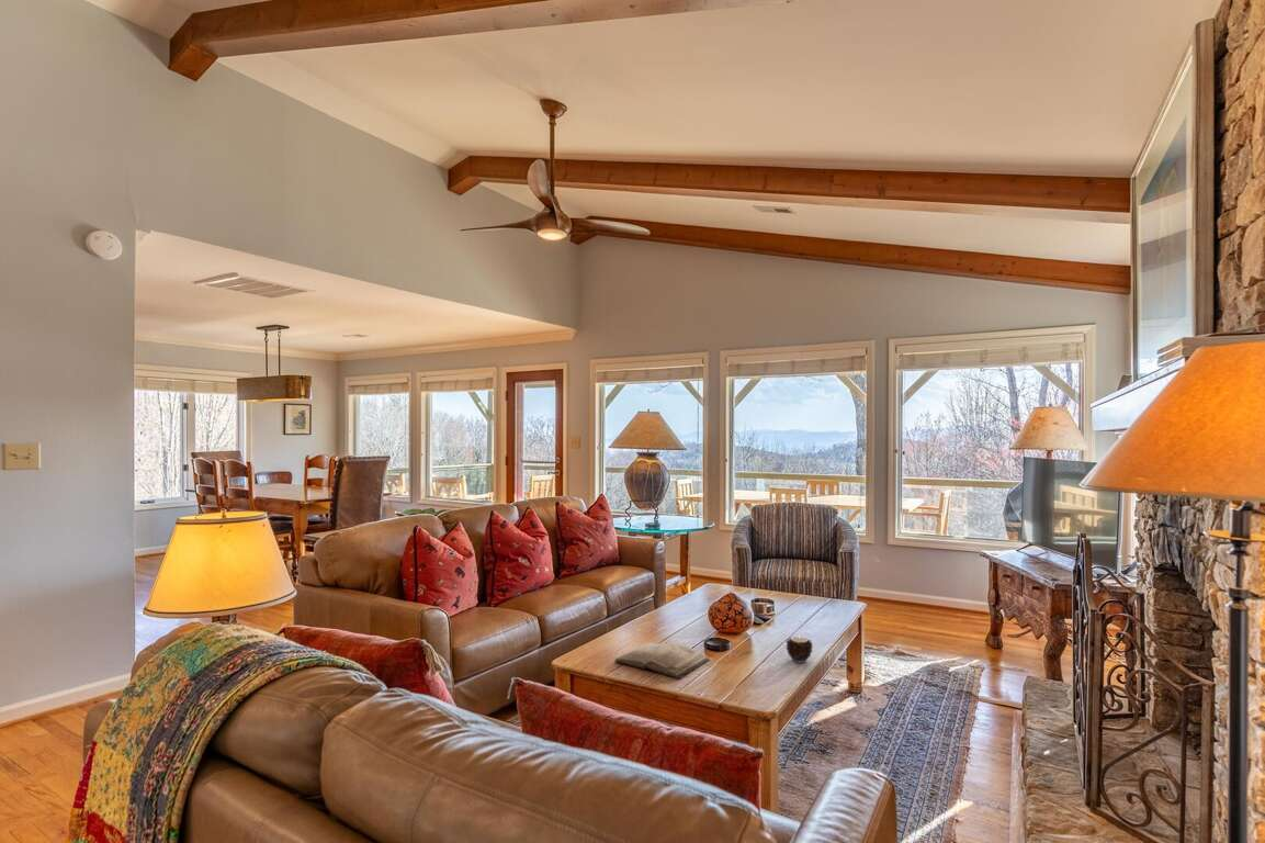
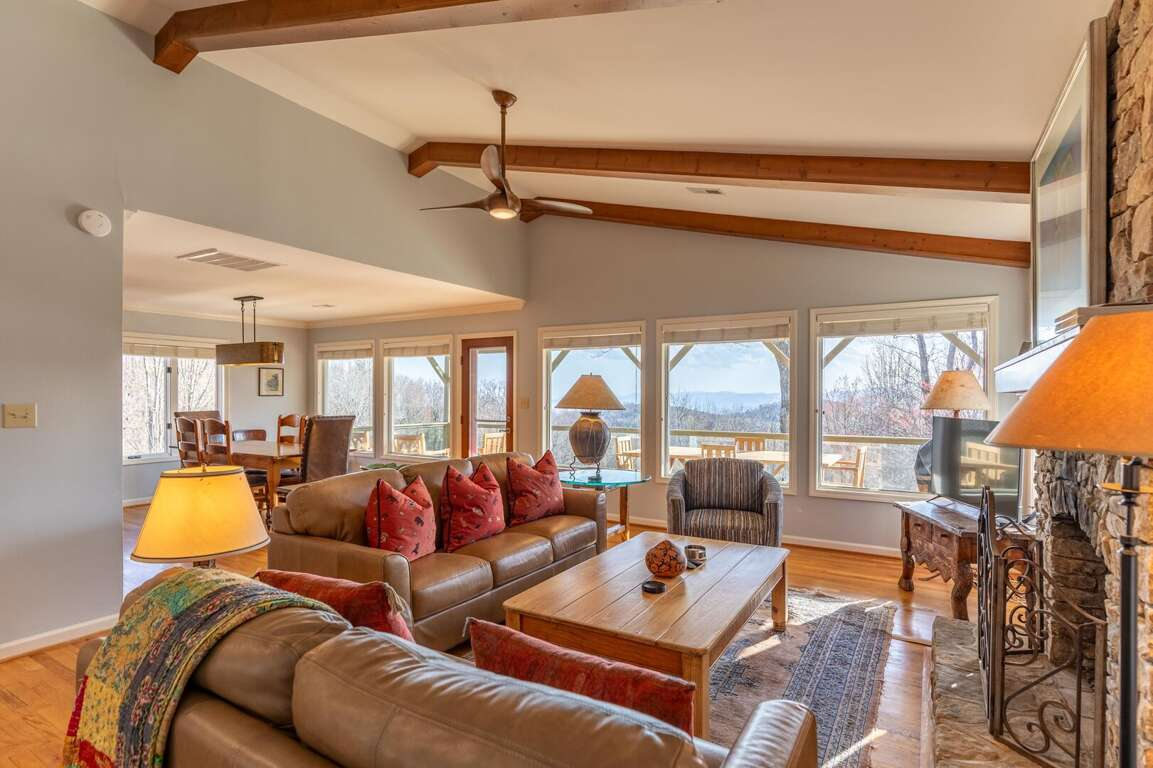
- candle [786,633,814,664]
- diary [613,641,711,681]
